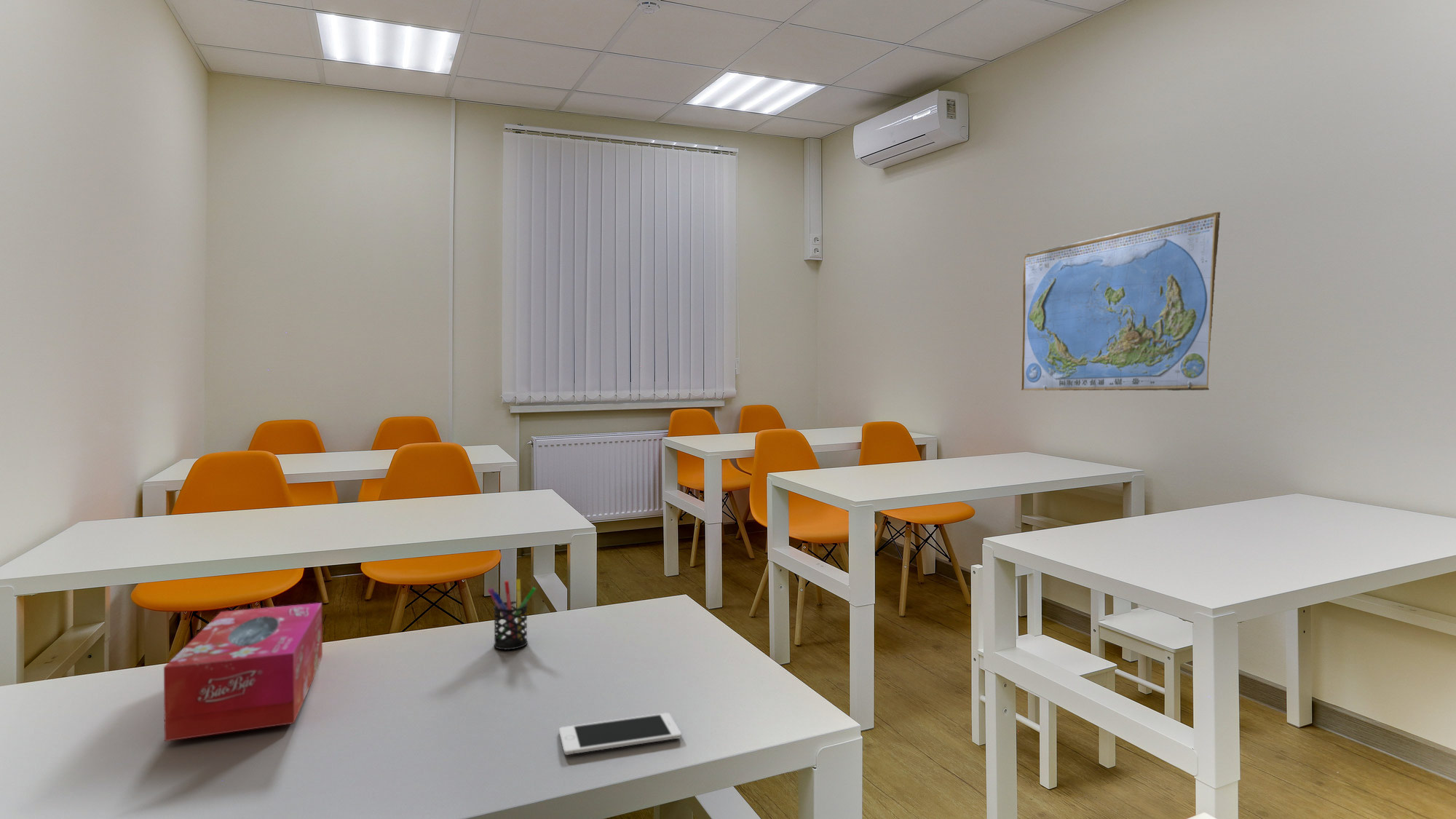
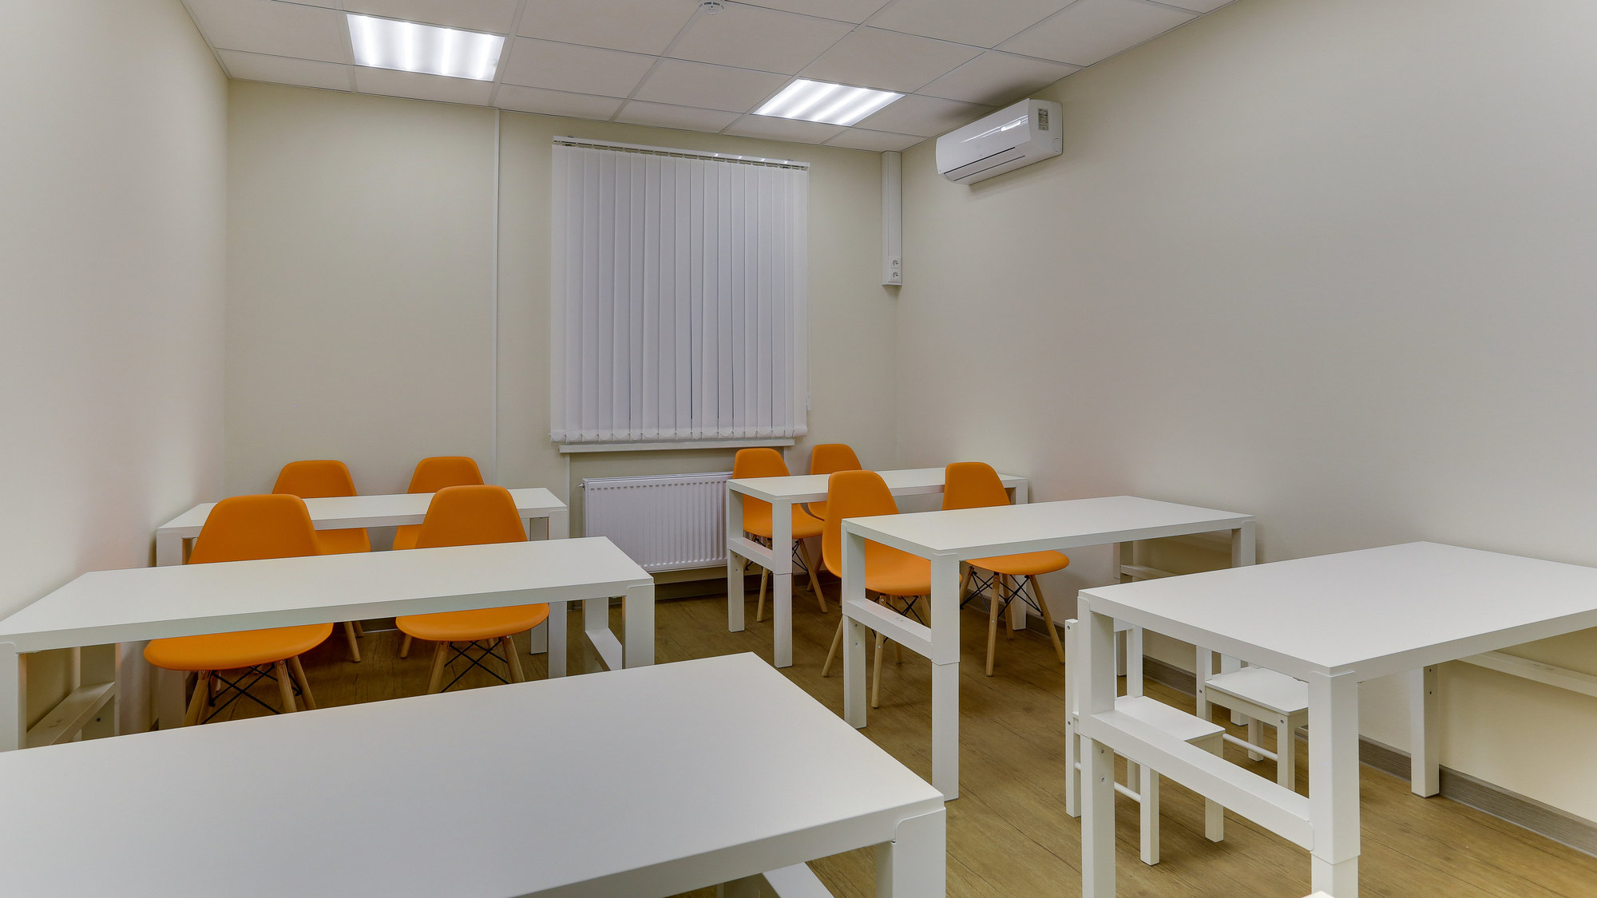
- tissue box [163,602,323,742]
- cell phone [558,712,682,756]
- pen holder [487,578,537,650]
- world map [1021,211,1221,391]
